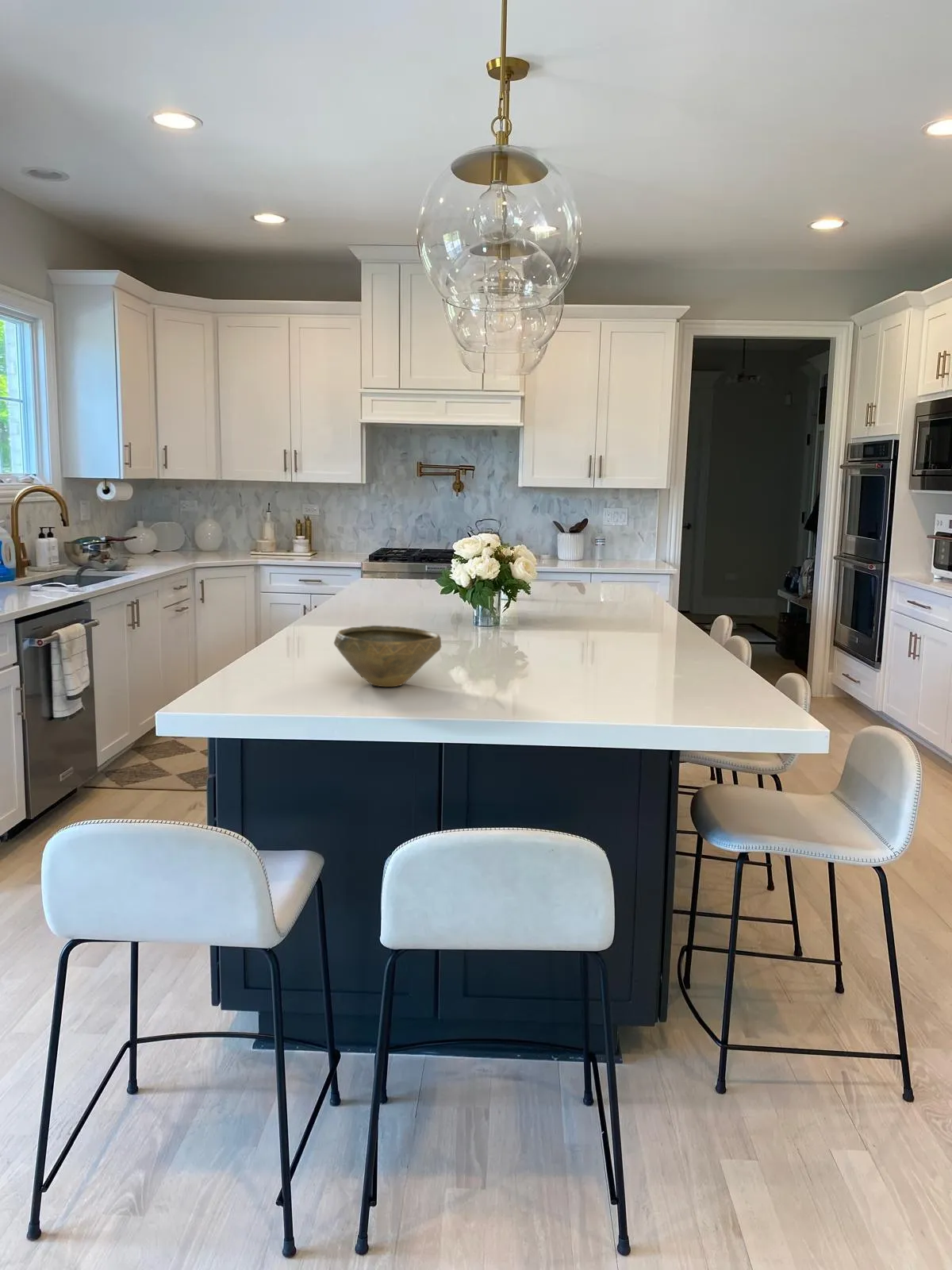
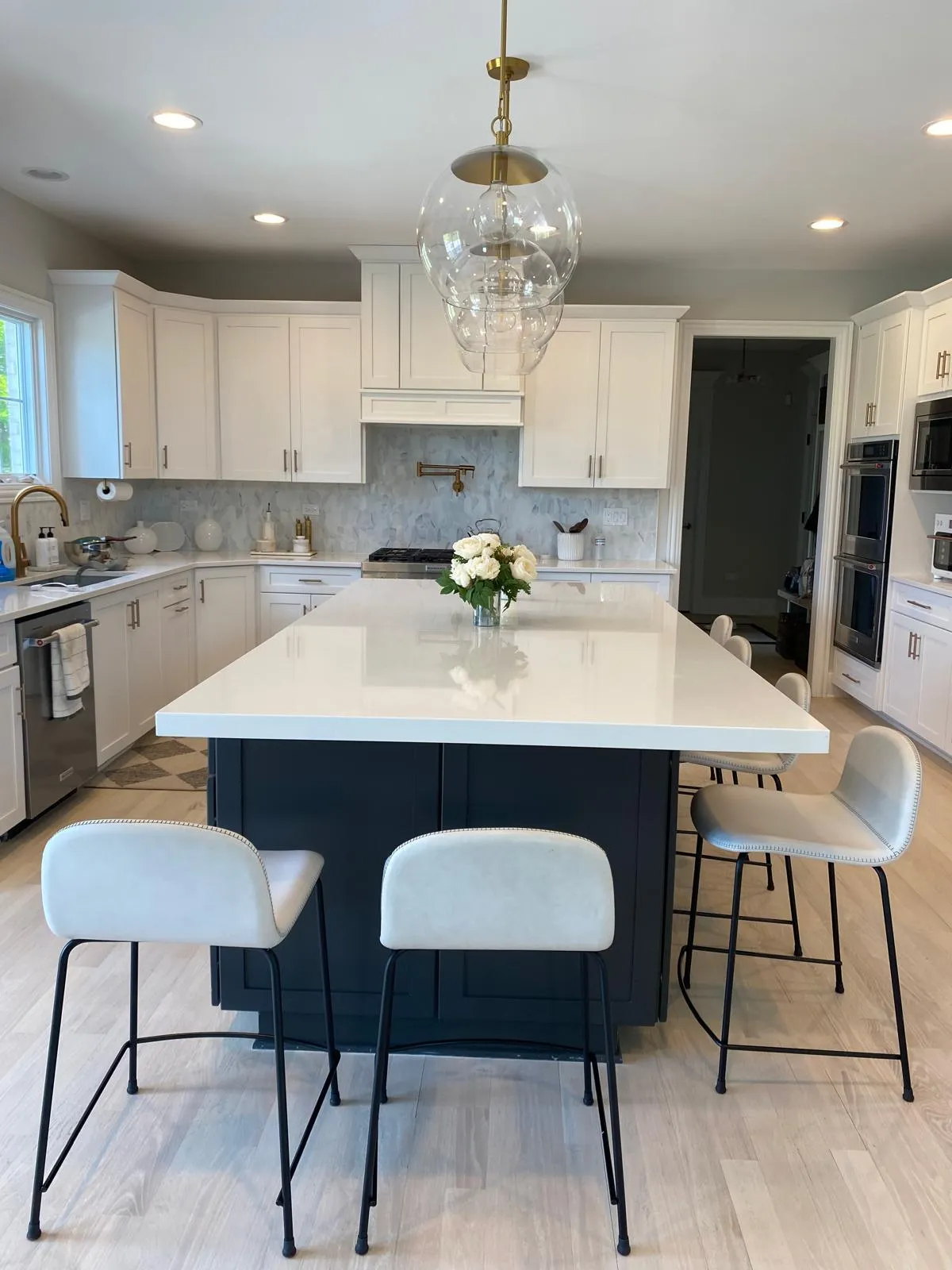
- bowl [333,625,442,687]
